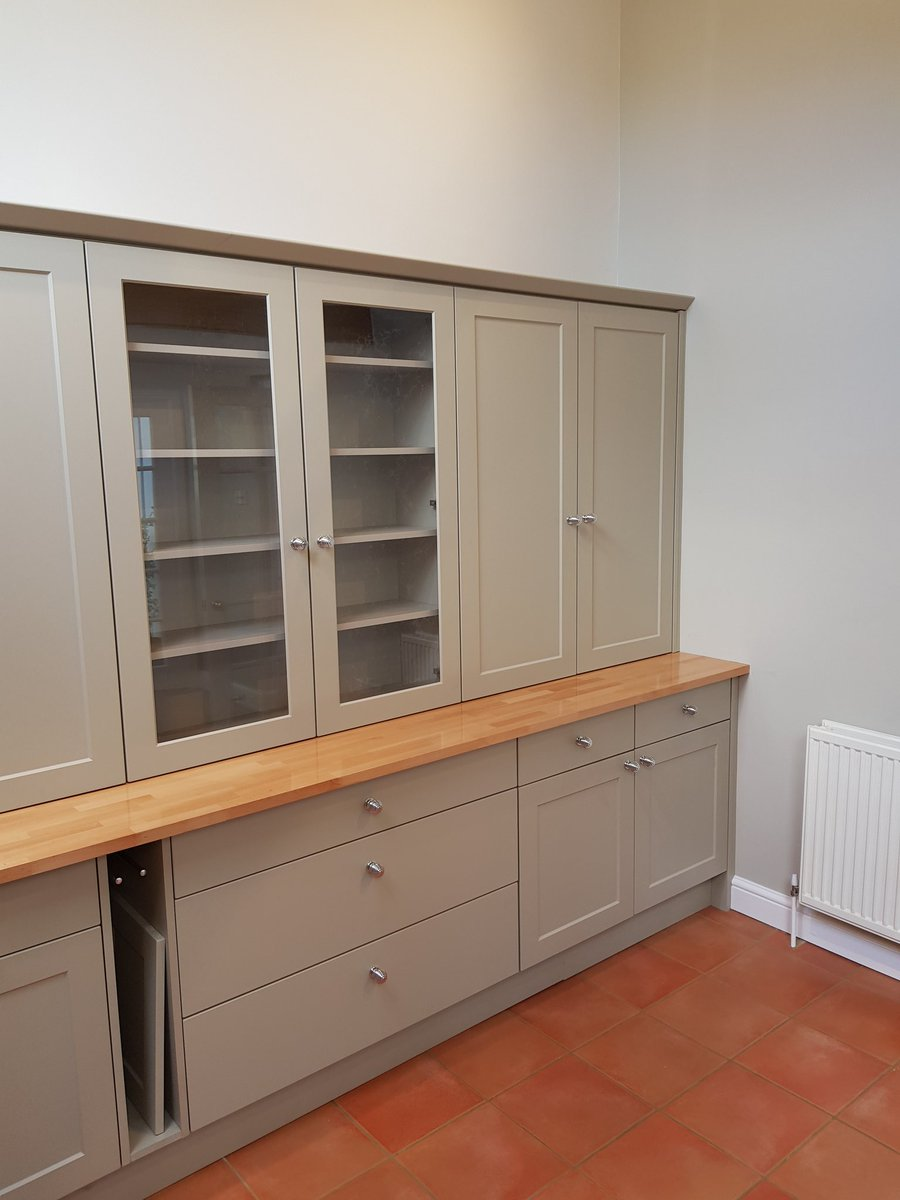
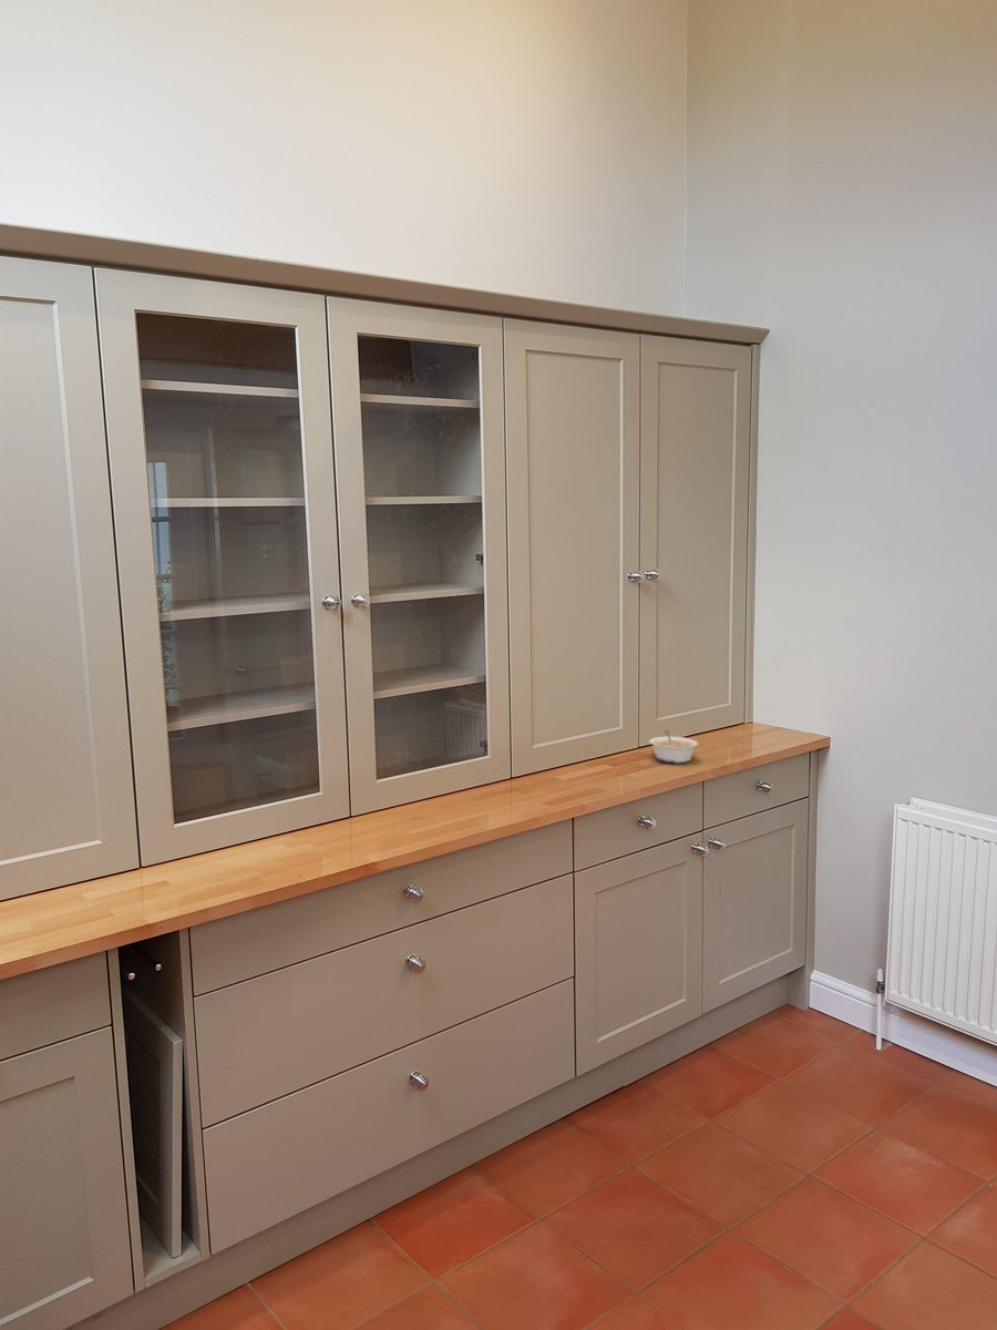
+ legume [648,729,699,764]
